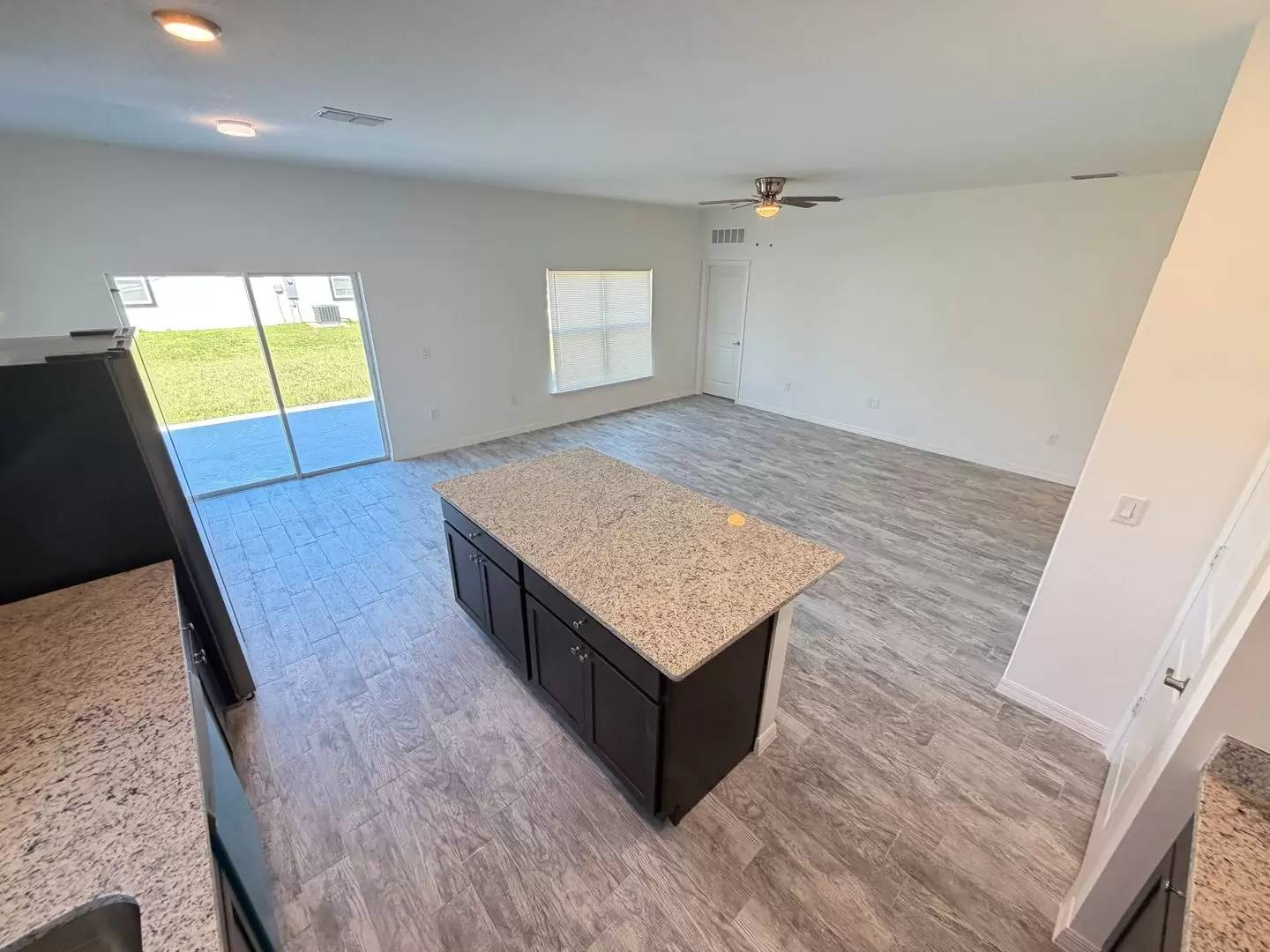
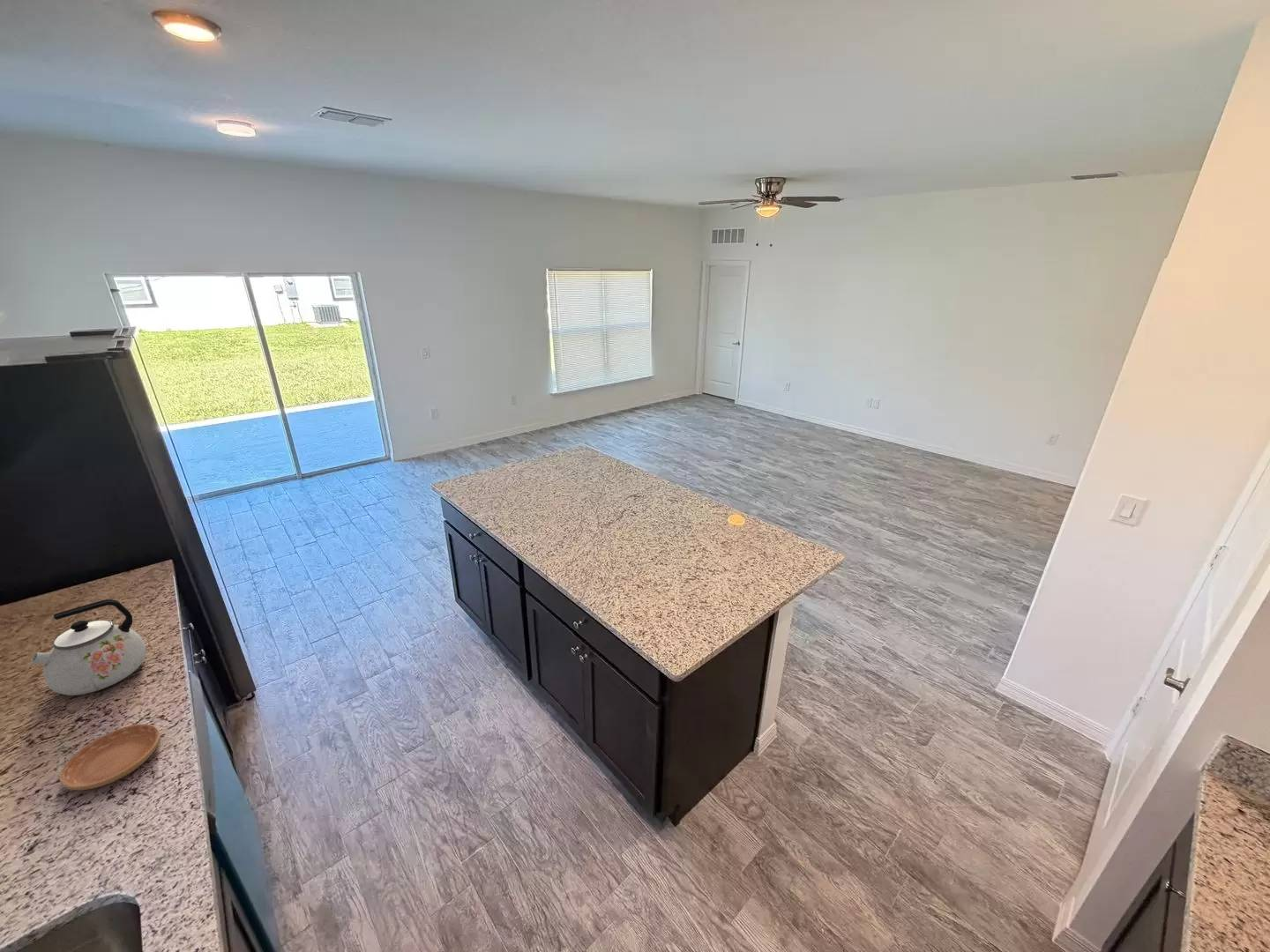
+ saucer [58,723,161,791]
+ kettle [30,599,147,696]
